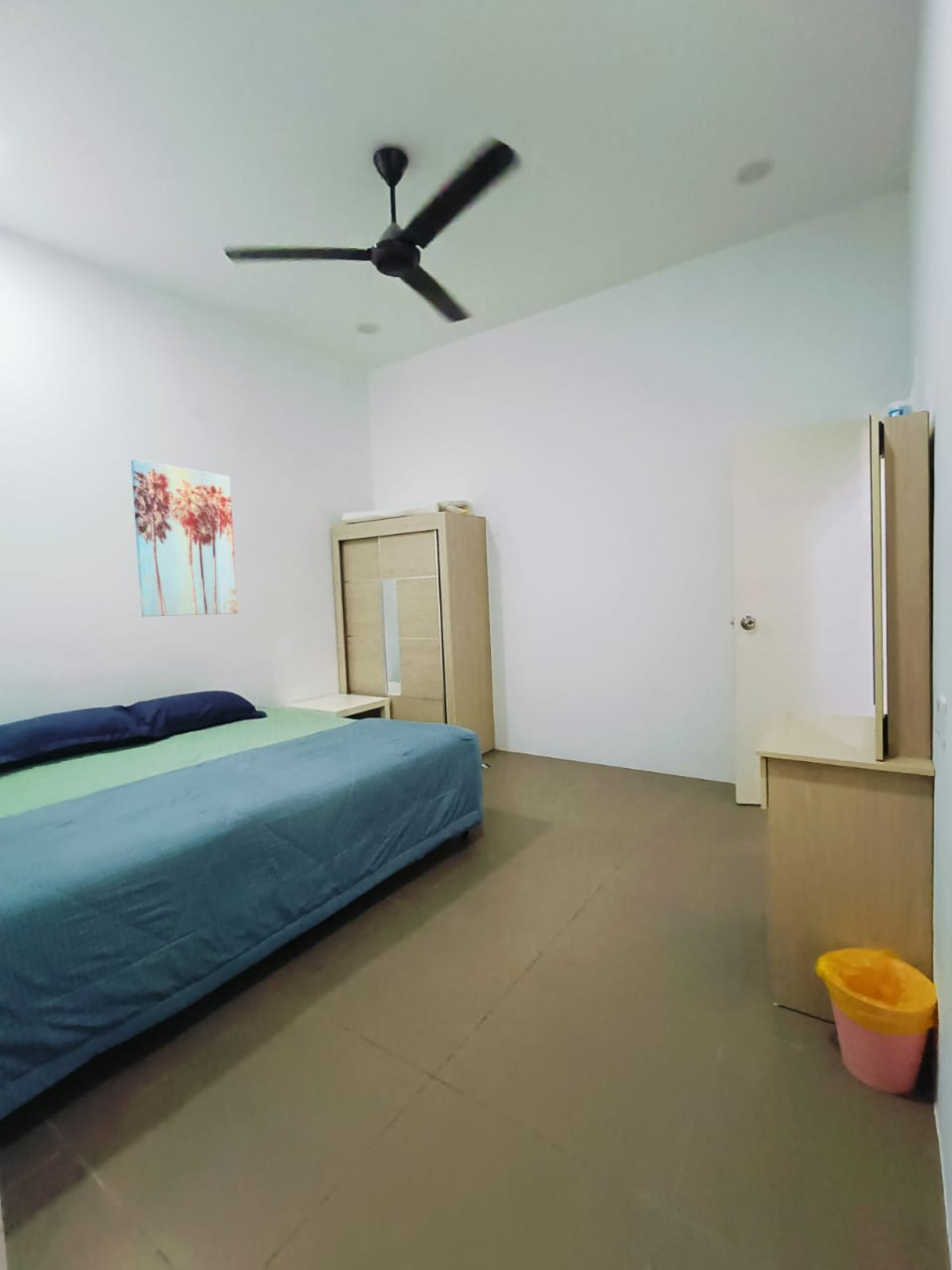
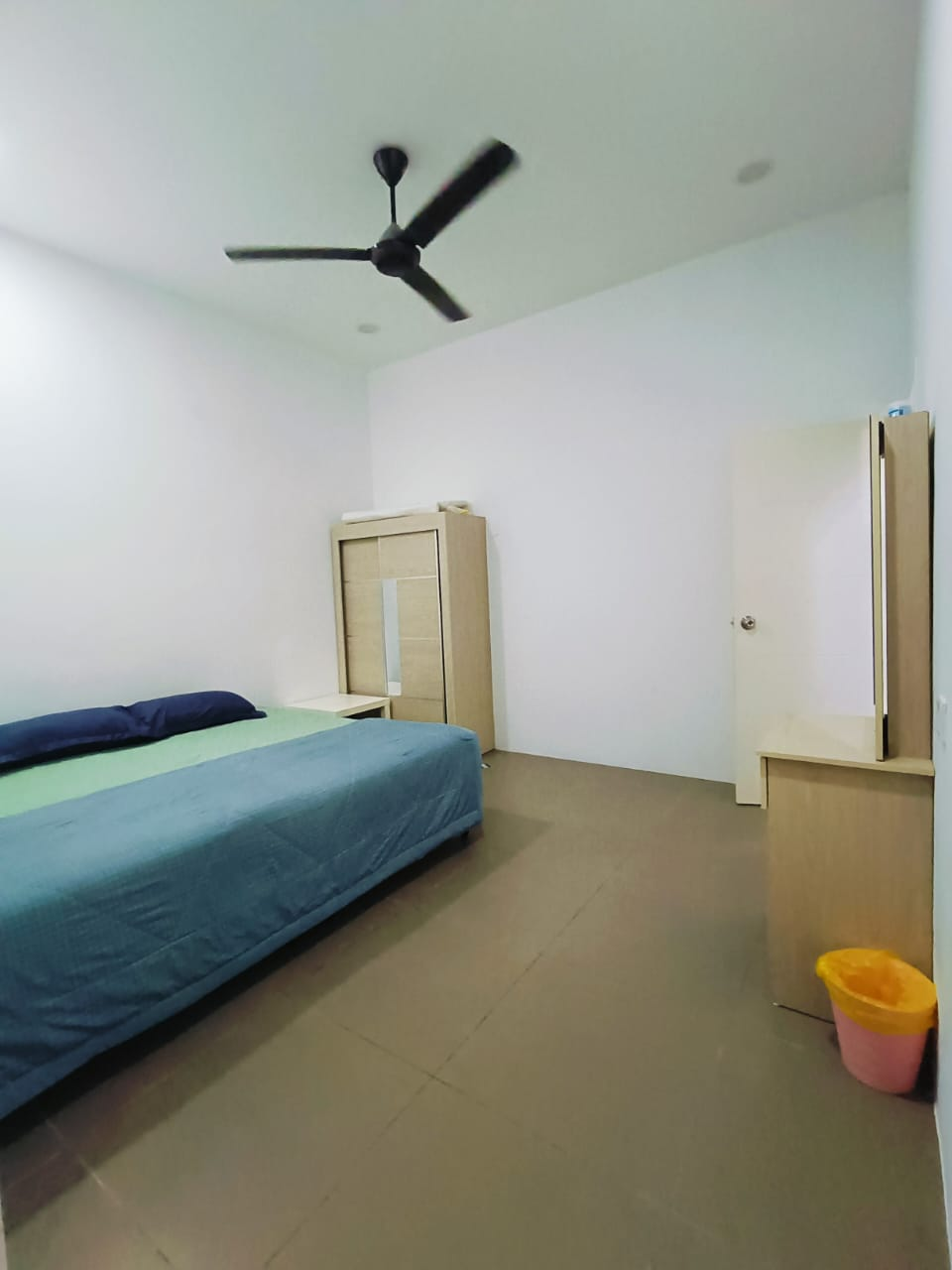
- wall art [130,458,239,617]
